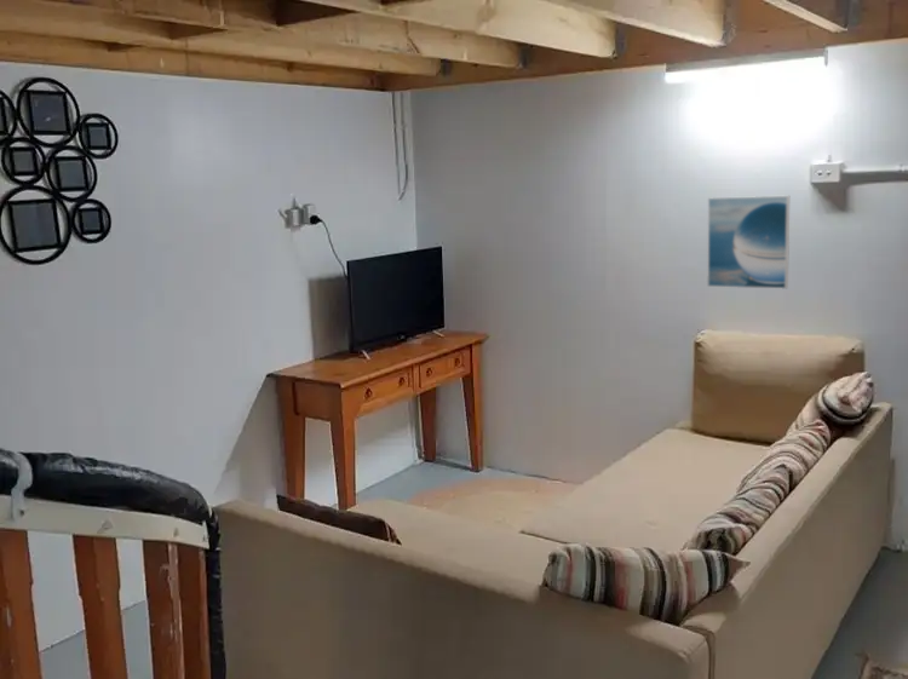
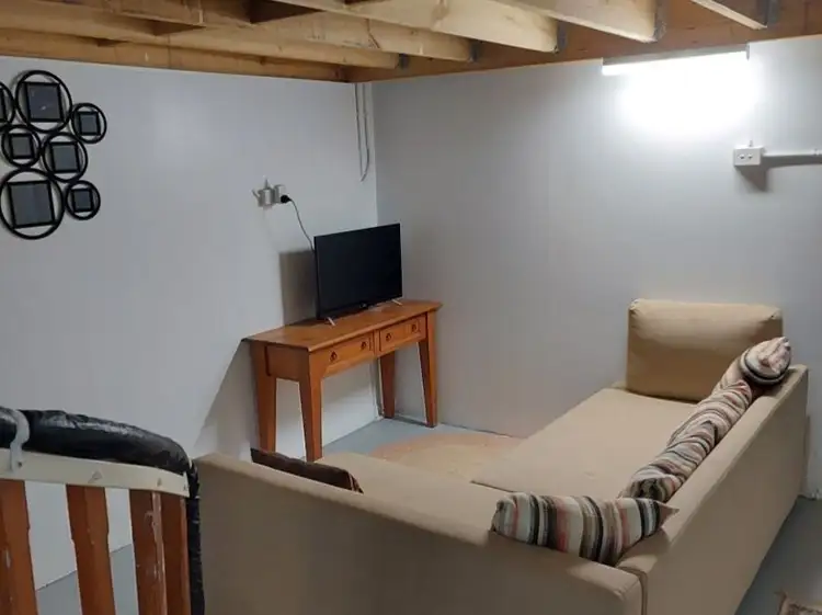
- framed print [706,195,791,290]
